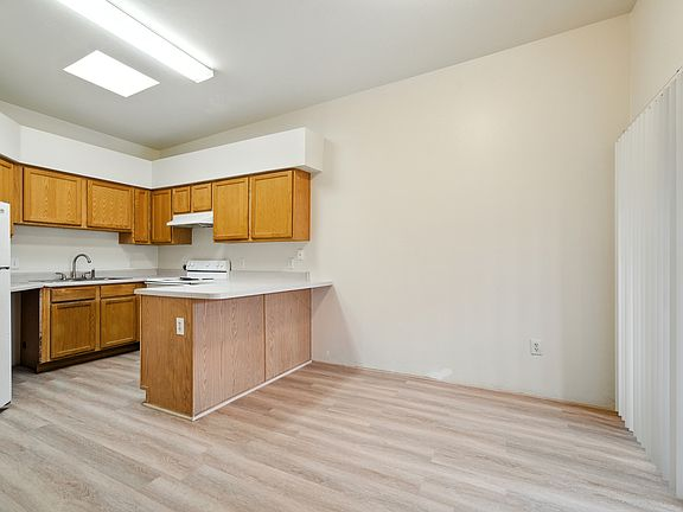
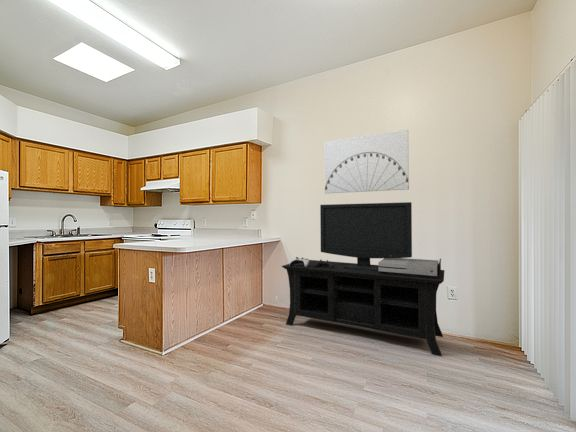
+ wall art [324,129,410,194]
+ media console [281,201,445,357]
